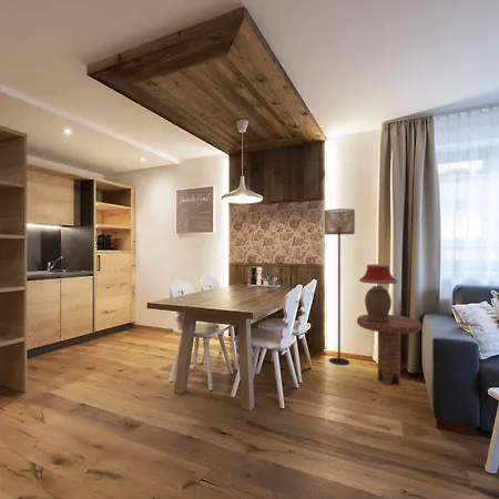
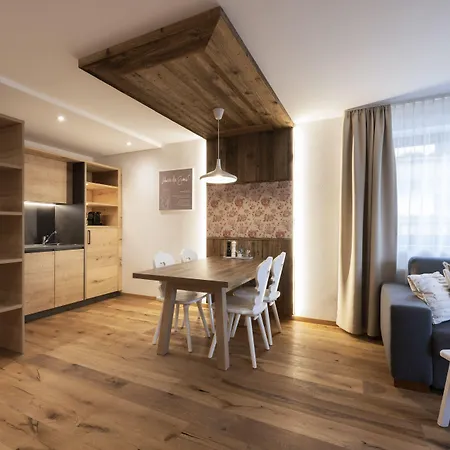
- table lamp [358,263,398,323]
- side table [356,314,422,386]
- floor lamp [323,207,356,366]
